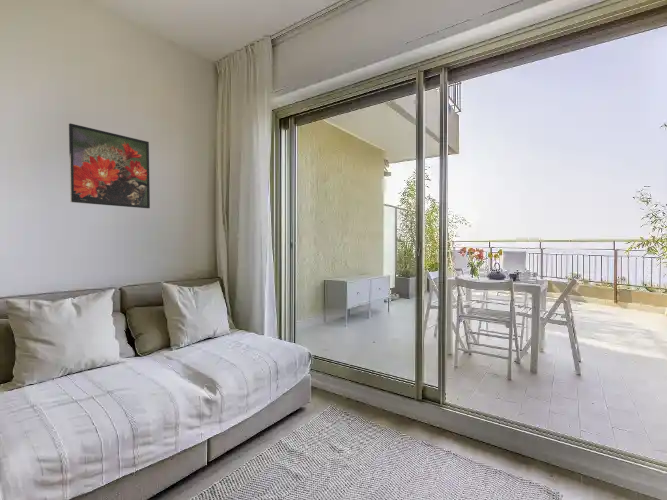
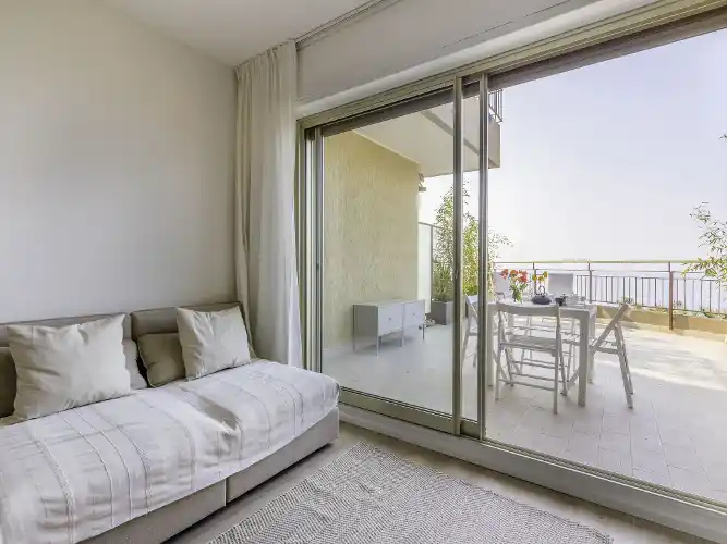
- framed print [68,122,151,209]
